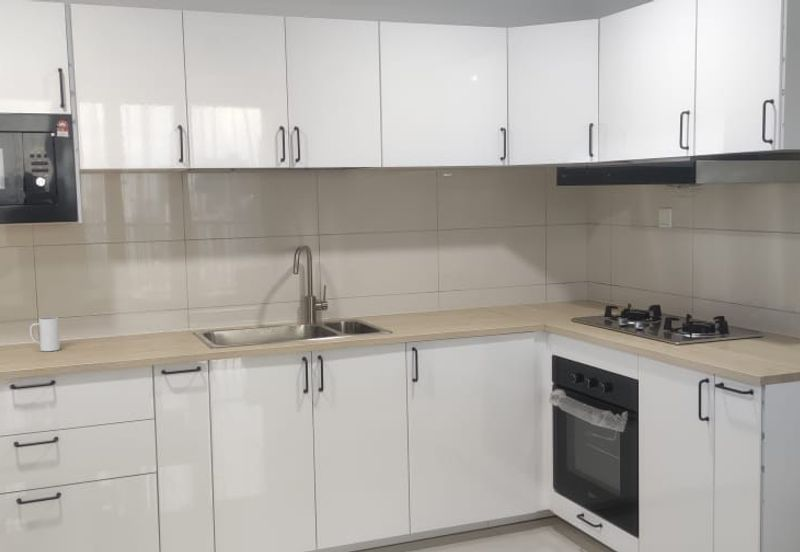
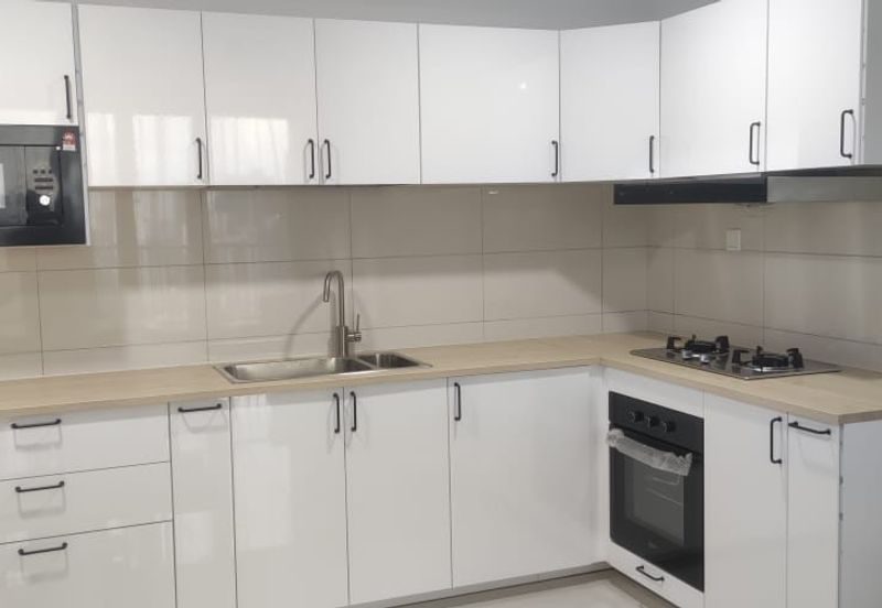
- mug [29,316,61,352]
